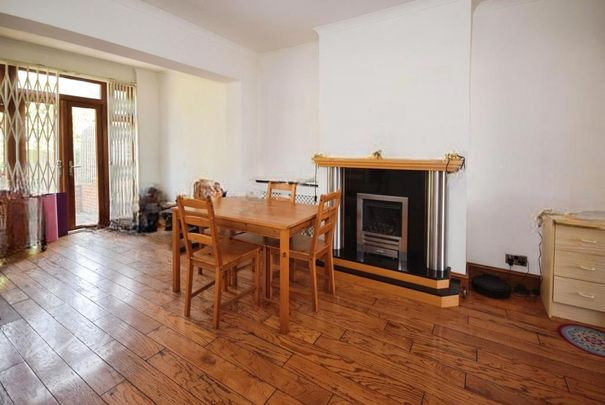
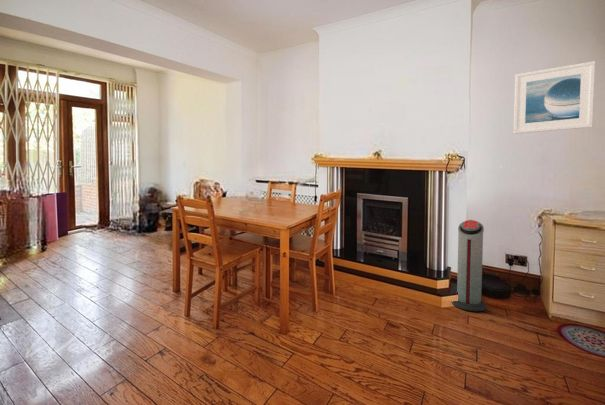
+ air purifier [451,219,488,312]
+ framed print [513,60,596,135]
